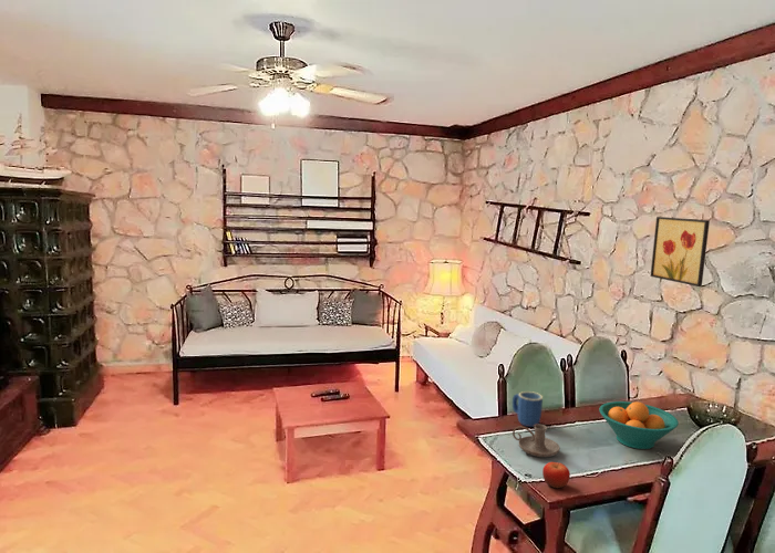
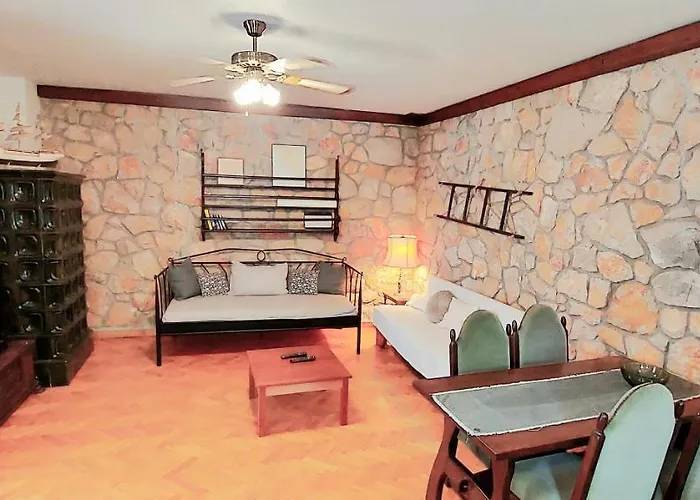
- mug [512,390,544,428]
- fruit bowl [598,400,680,450]
- candle holder [512,424,561,458]
- wall art [650,216,711,288]
- fruit [541,461,571,489]
